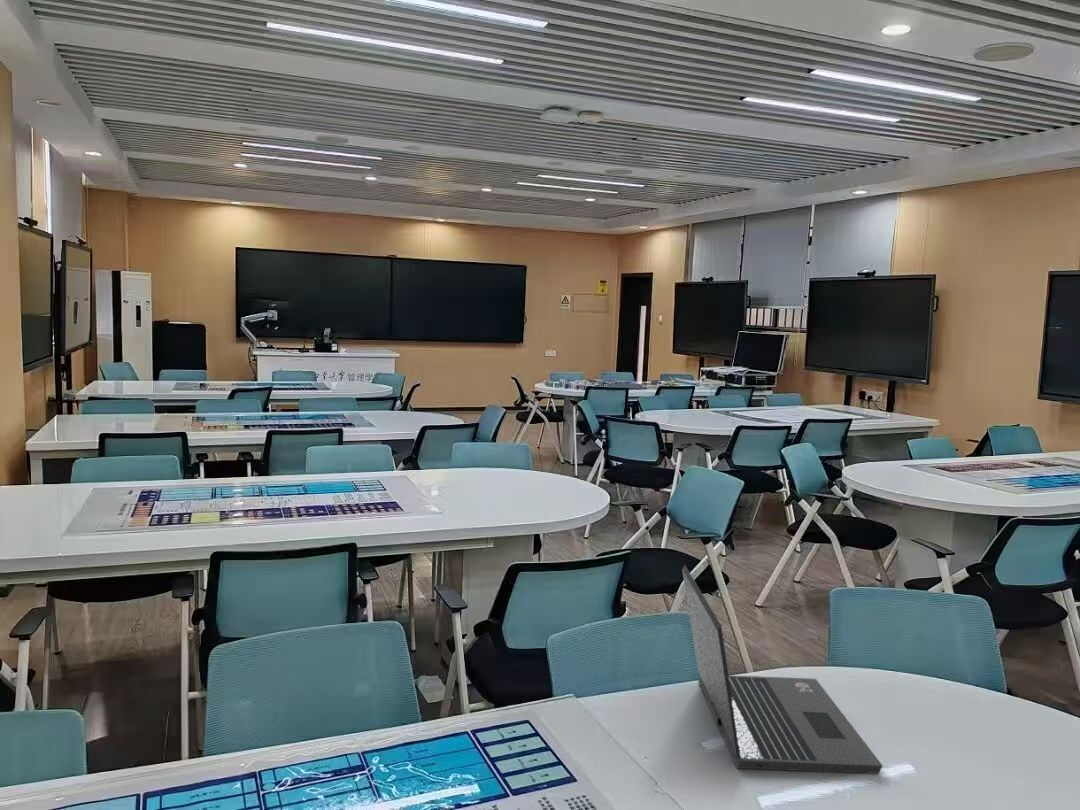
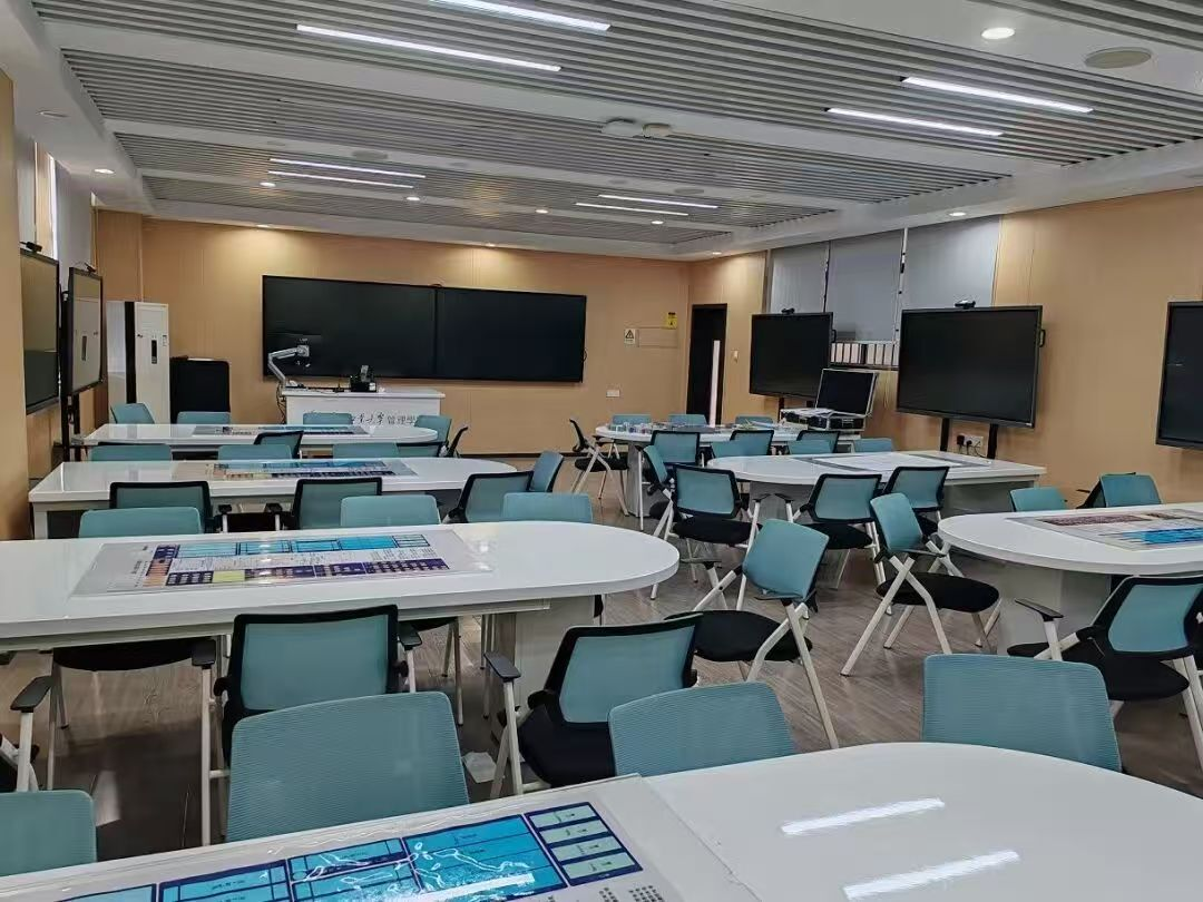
- laptop [681,564,884,775]
